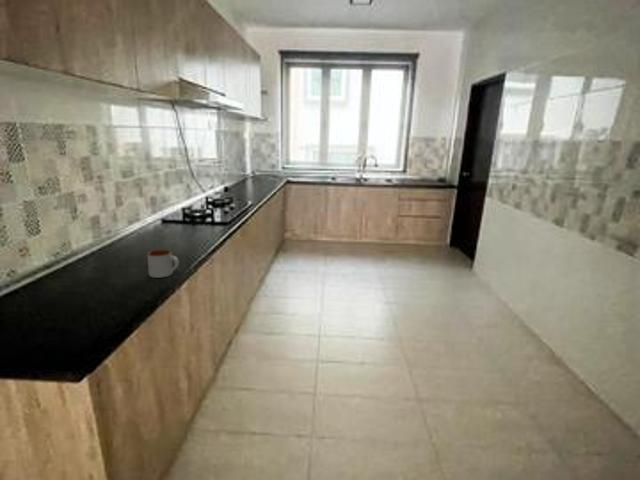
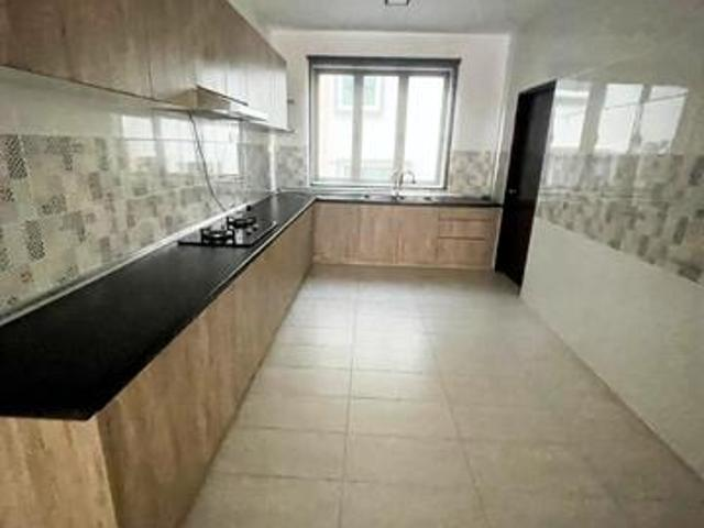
- mug [146,249,180,279]
